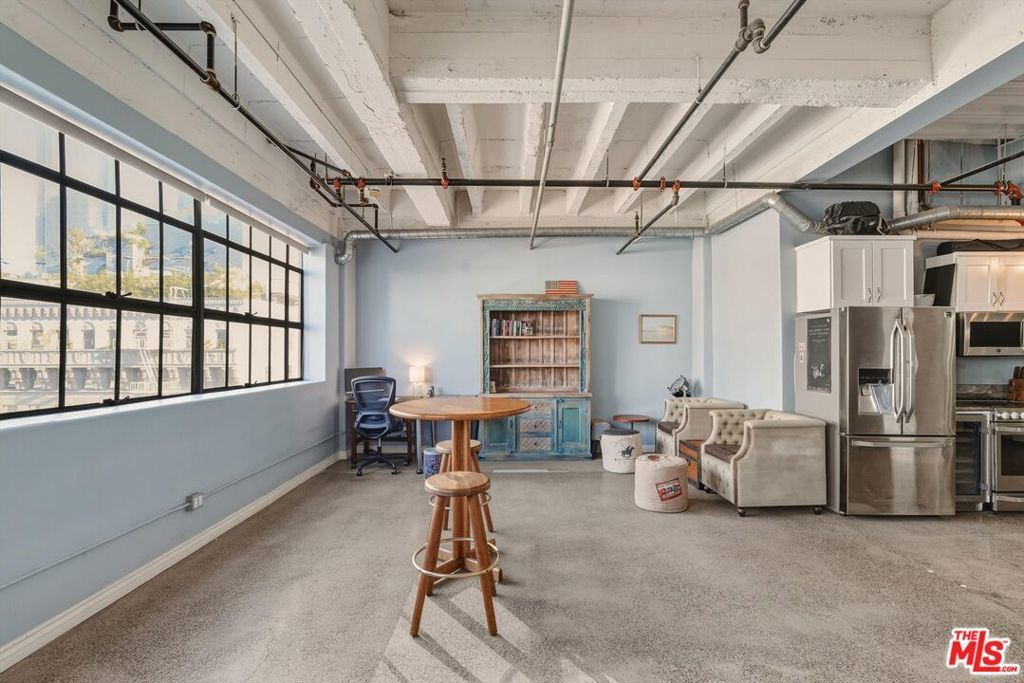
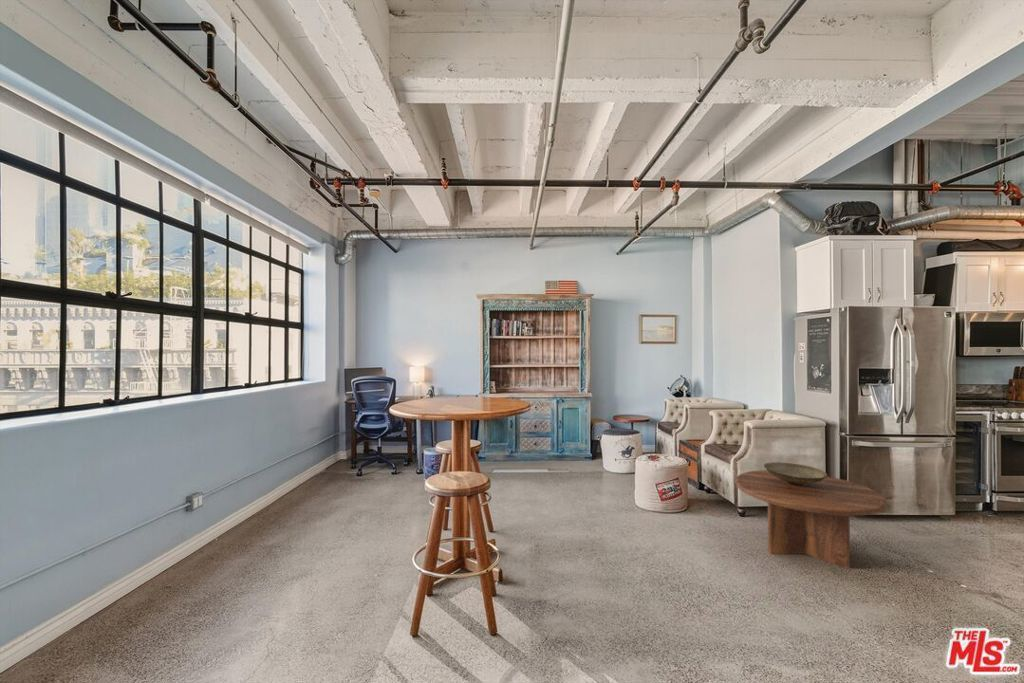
+ decorative bowl [763,461,829,486]
+ coffee table [734,469,888,570]
